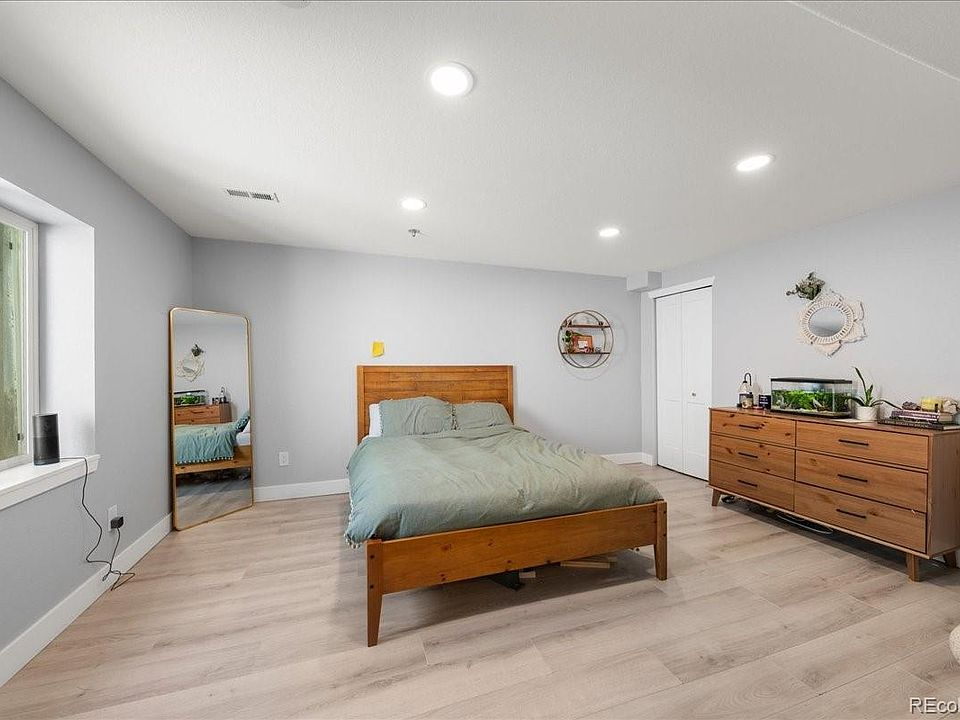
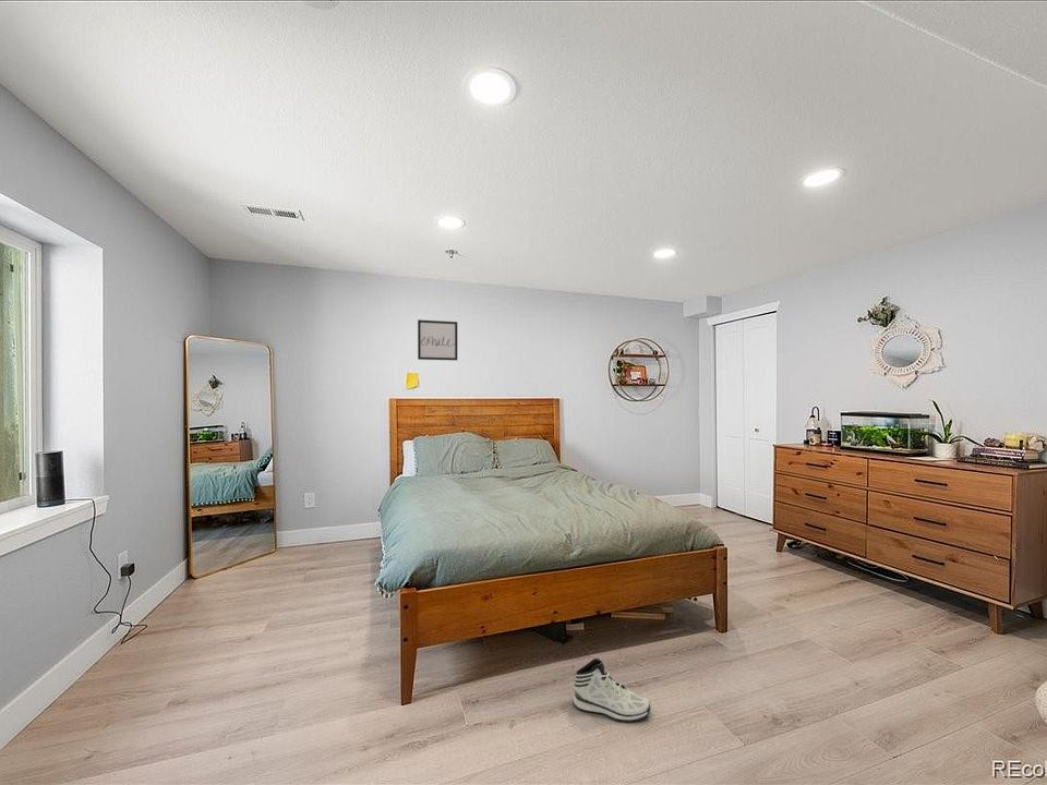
+ sneaker [573,657,651,723]
+ wall art [417,318,458,361]
